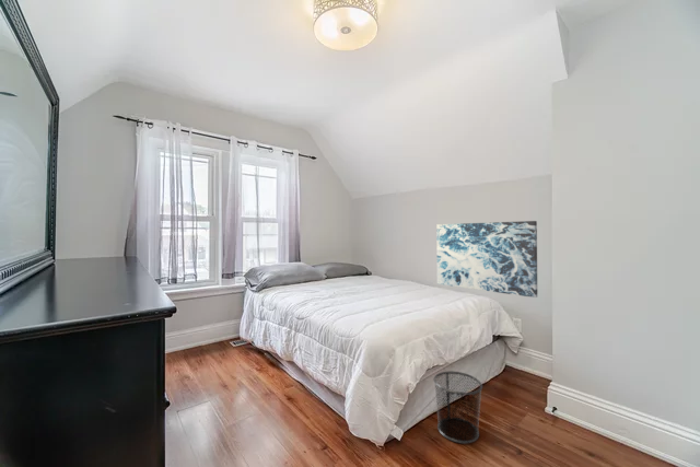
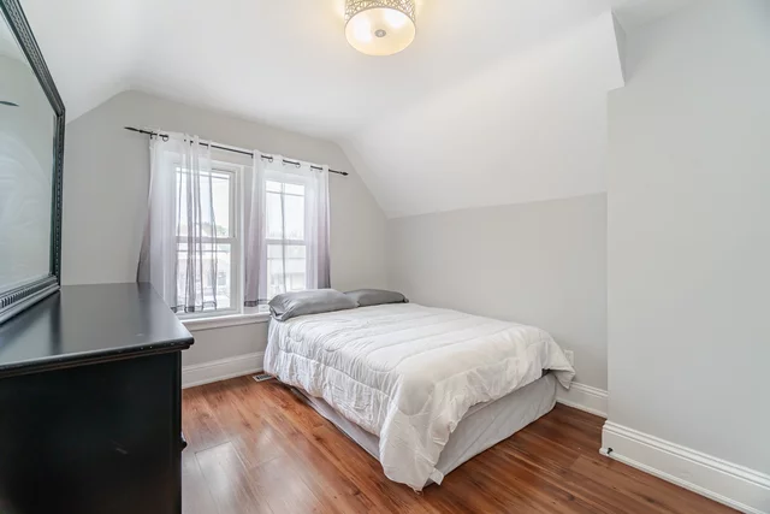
- waste bin [432,371,483,444]
- wall art [435,220,538,299]
